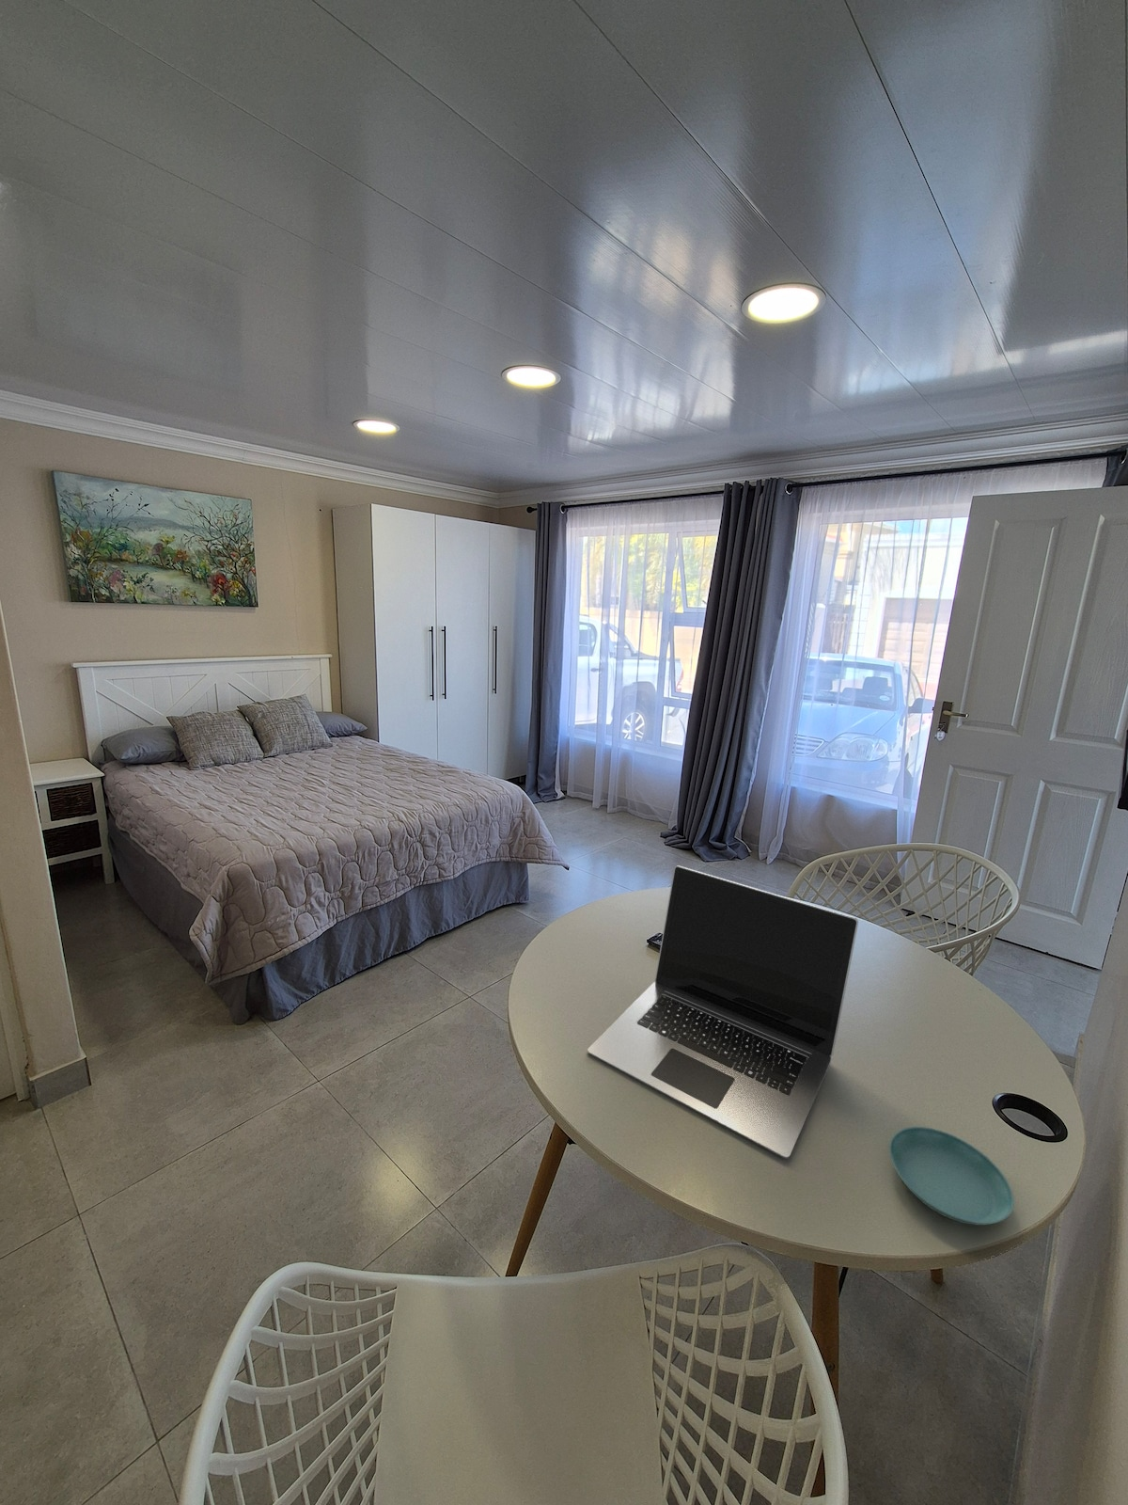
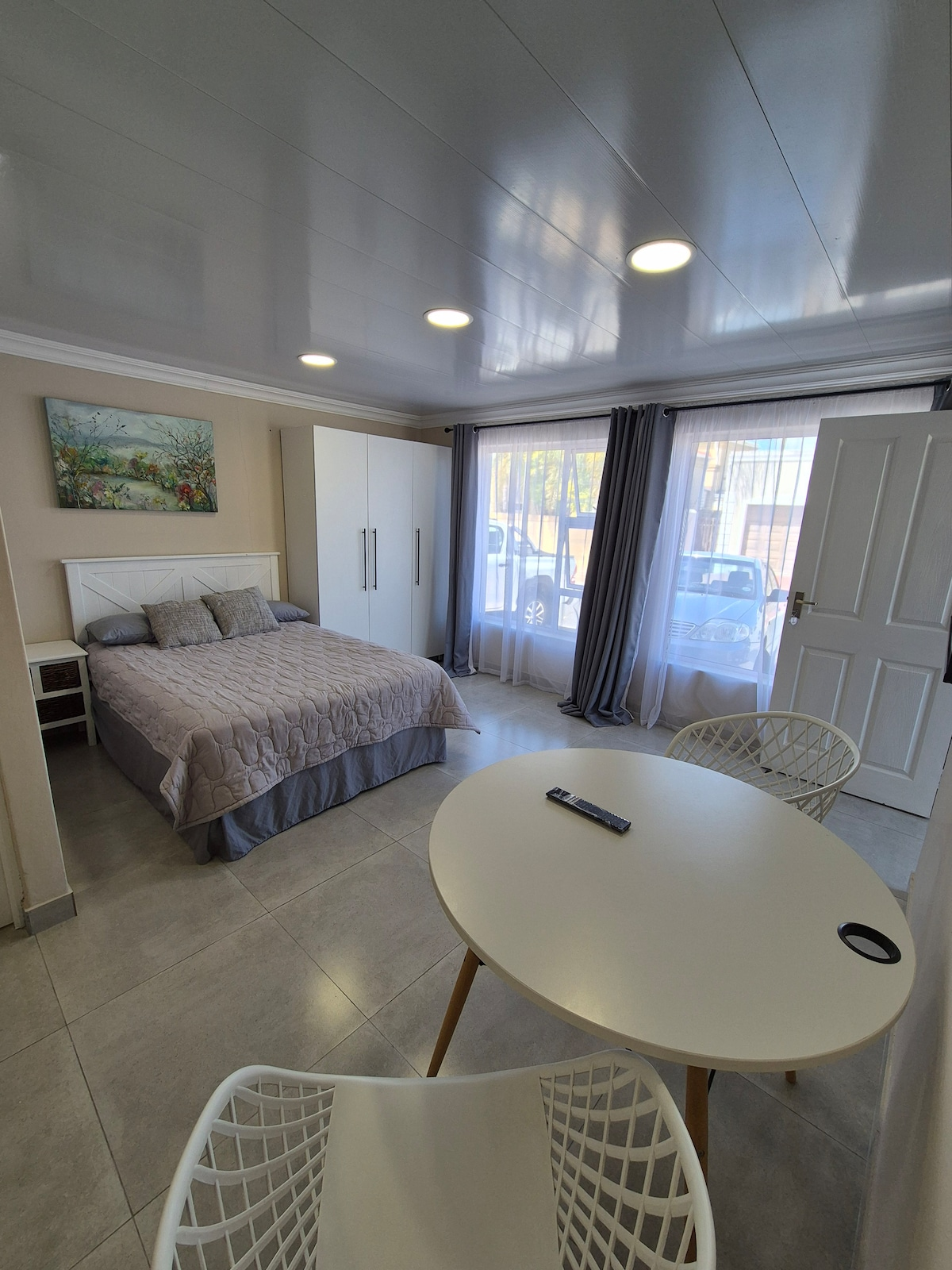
- saucer [889,1126,1015,1227]
- laptop [587,864,859,1160]
